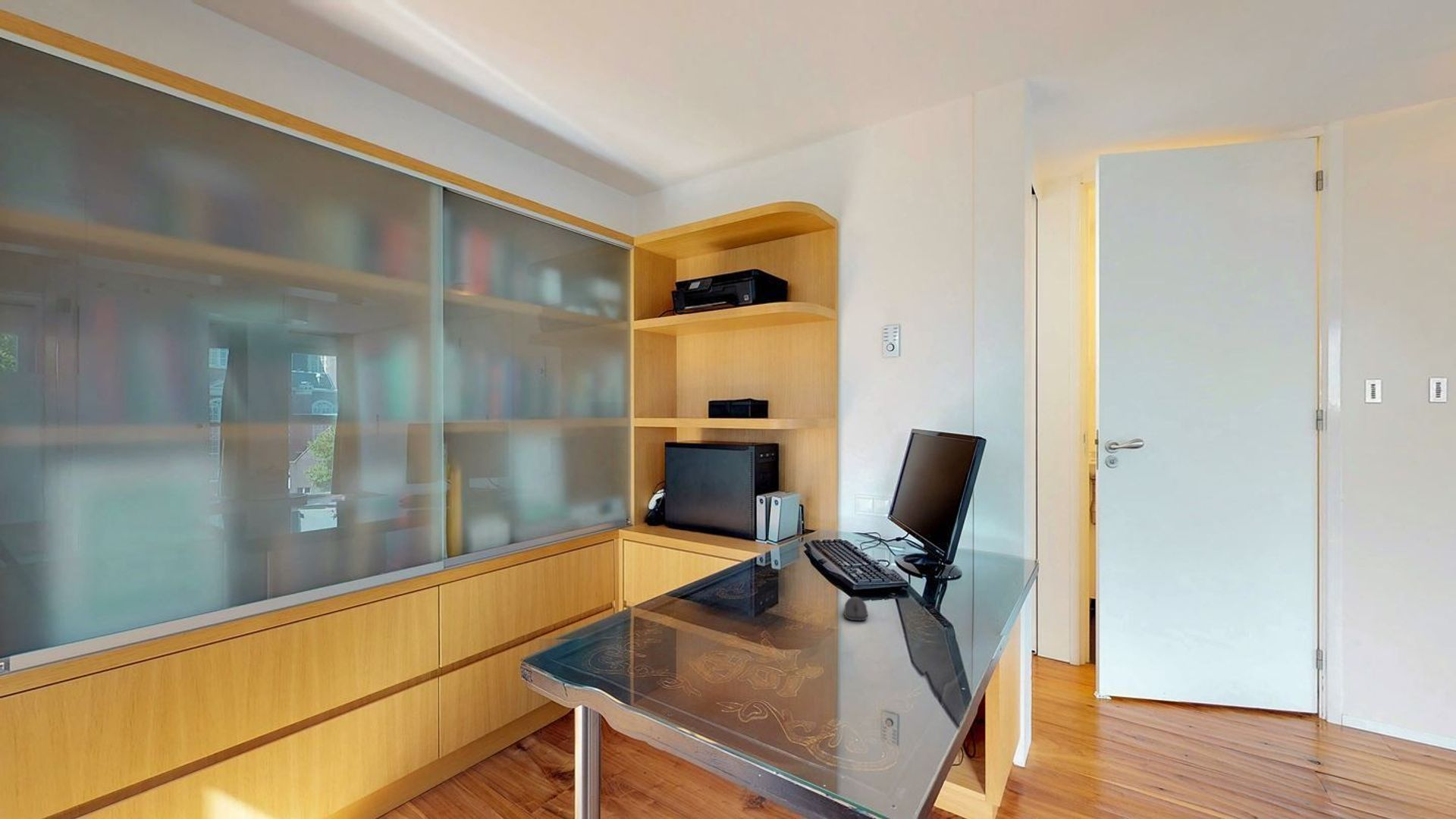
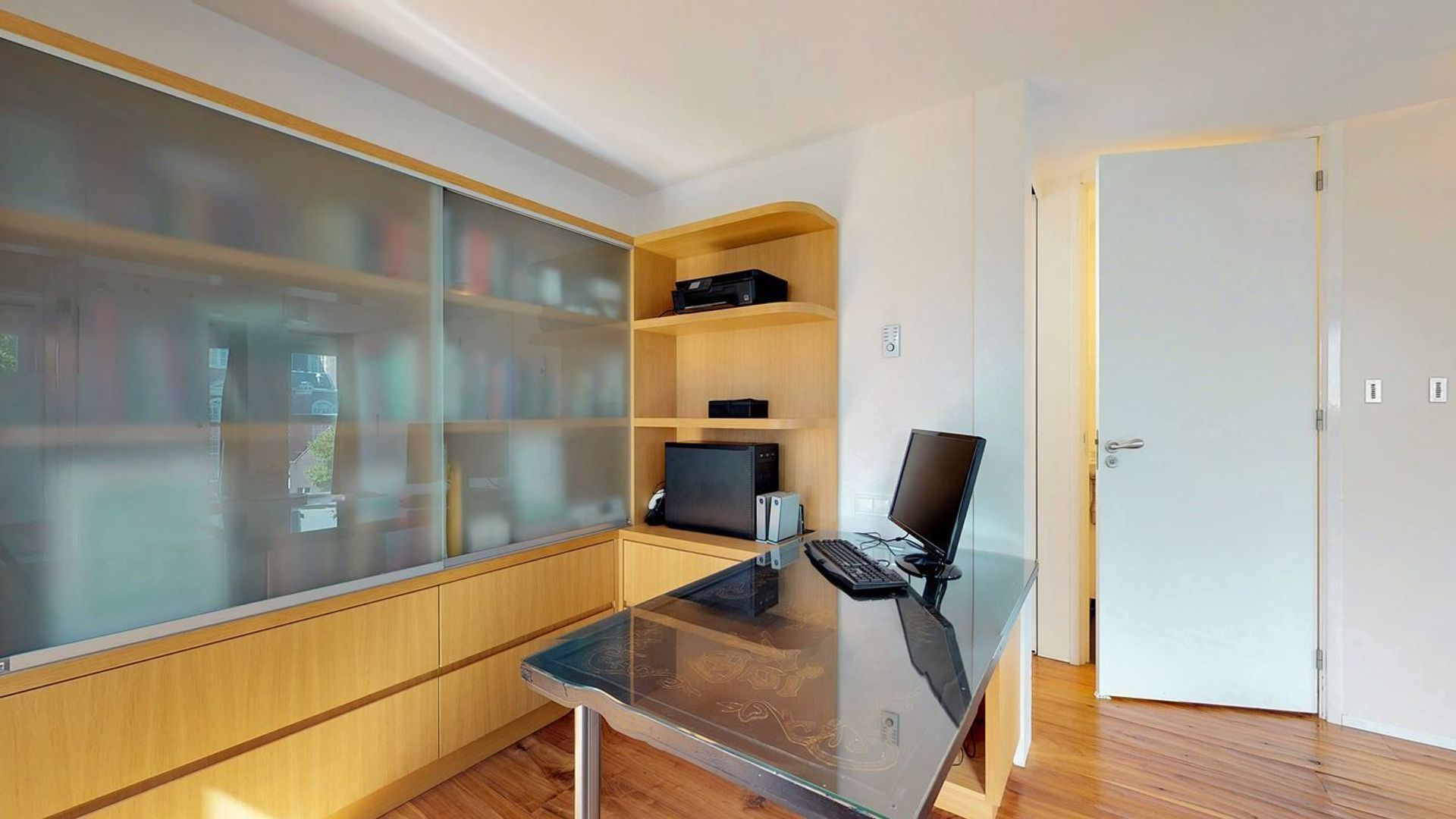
- computer mouse [843,596,868,621]
